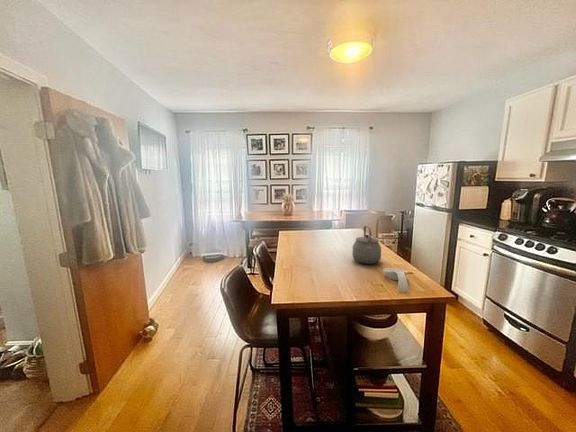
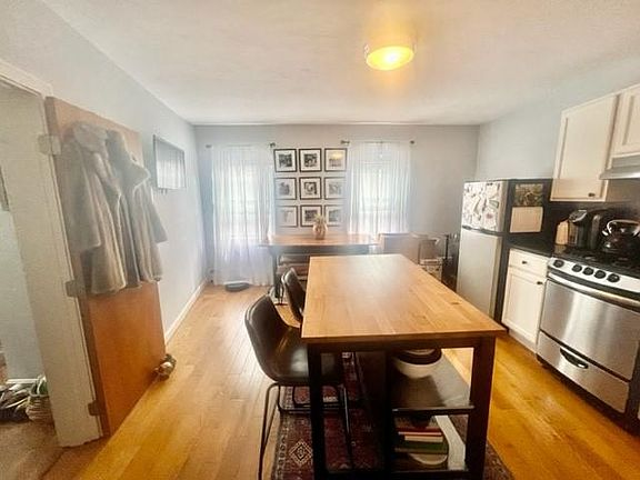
- tea kettle [351,225,382,265]
- spoon rest [382,267,410,292]
